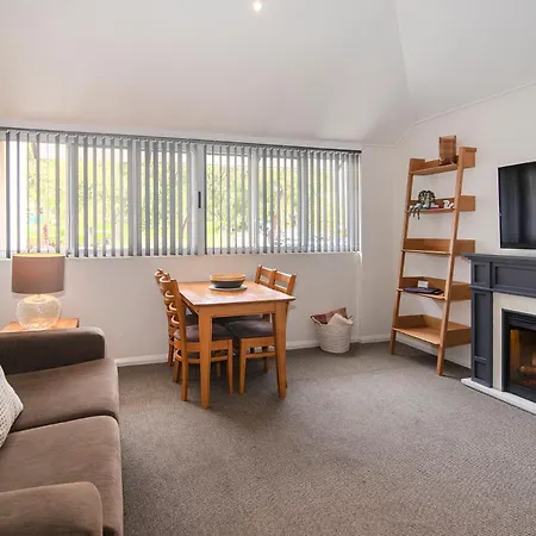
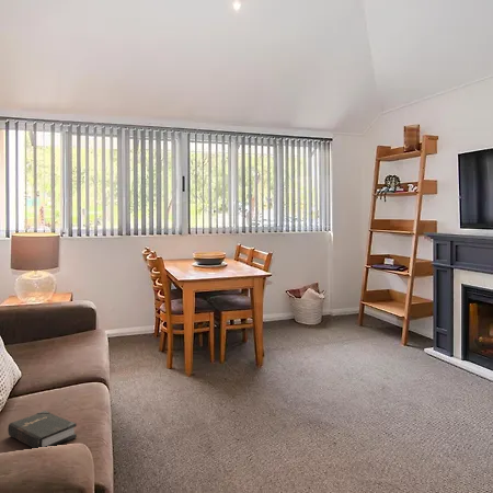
+ hardback book [7,410,78,449]
